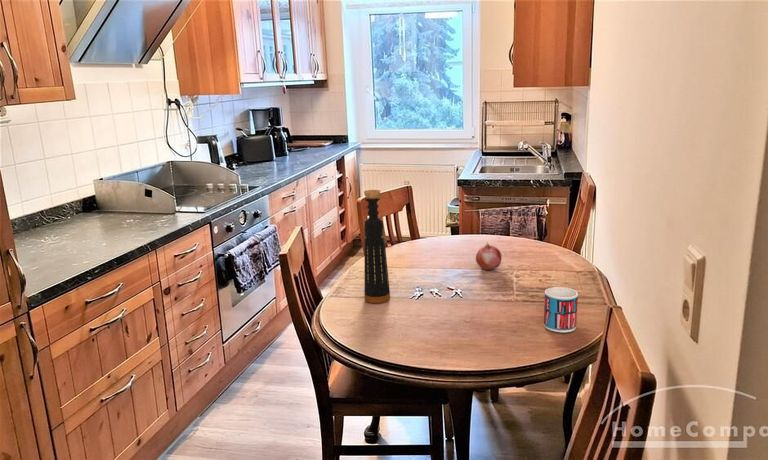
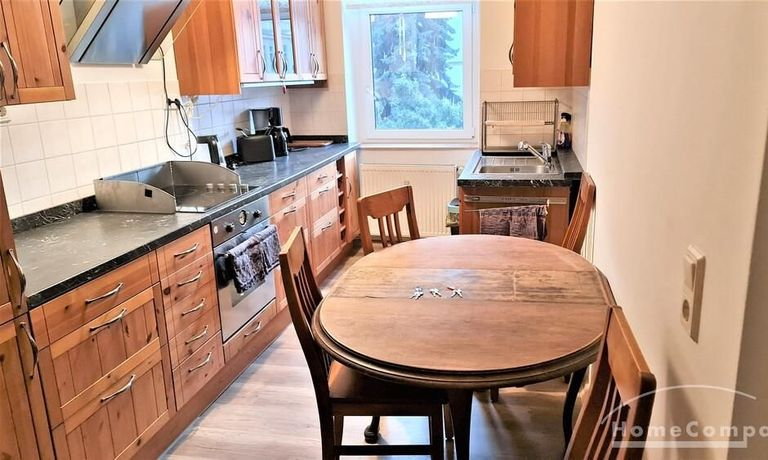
- mug [543,286,579,333]
- bottle [363,189,391,304]
- fruit [475,241,503,271]
